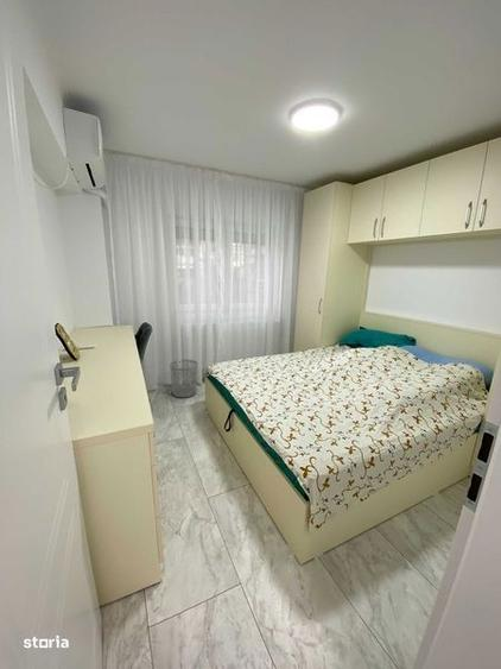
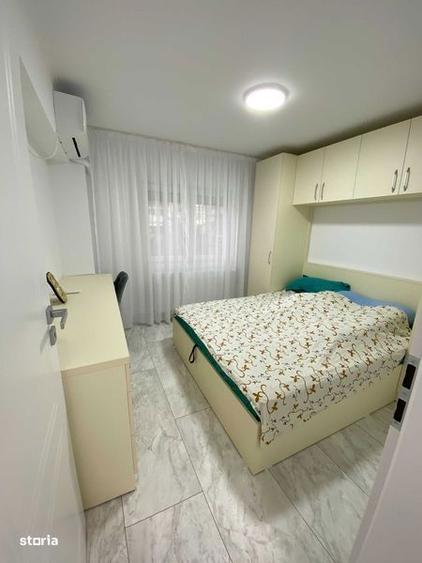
- waste bin [169,359,198,398]
